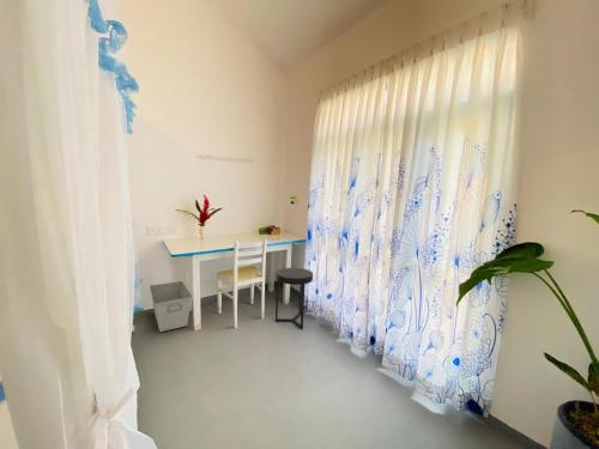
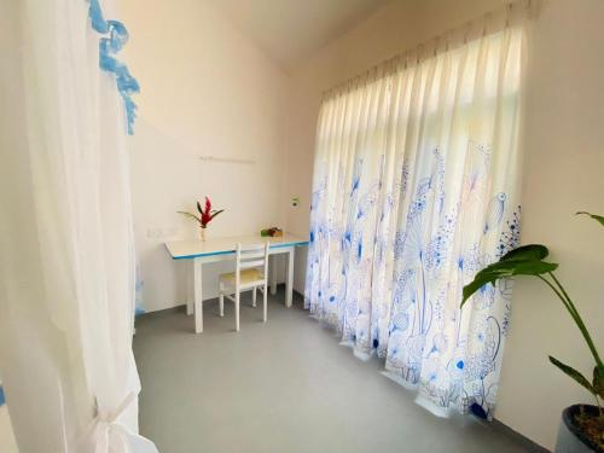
- side table [274,267,314,330]
- storage bin [149,280,193,333]
